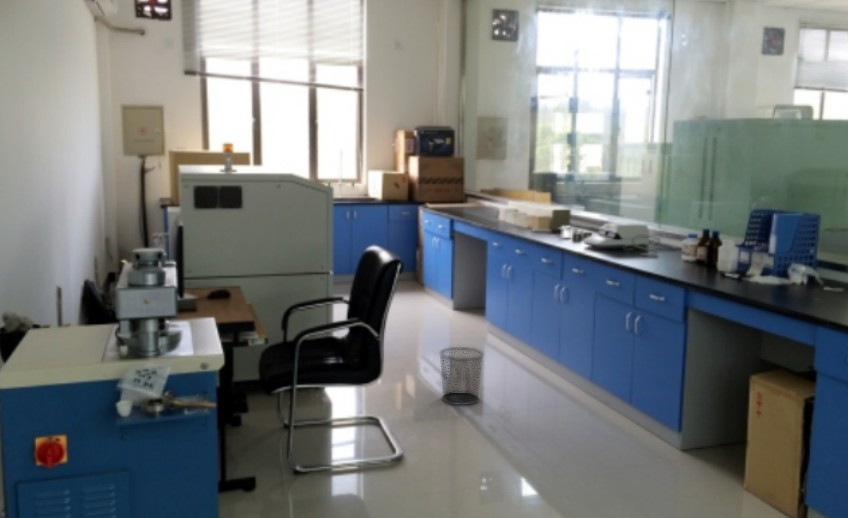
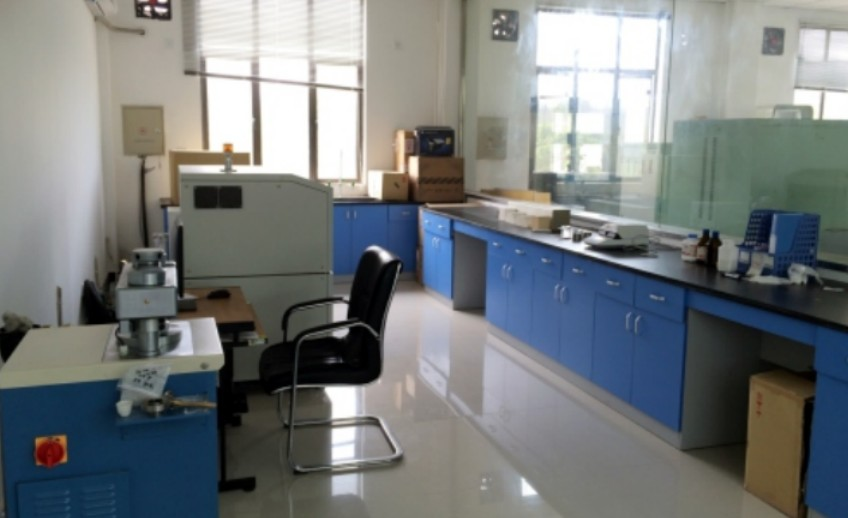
- waste bin [438,346,485,406]
